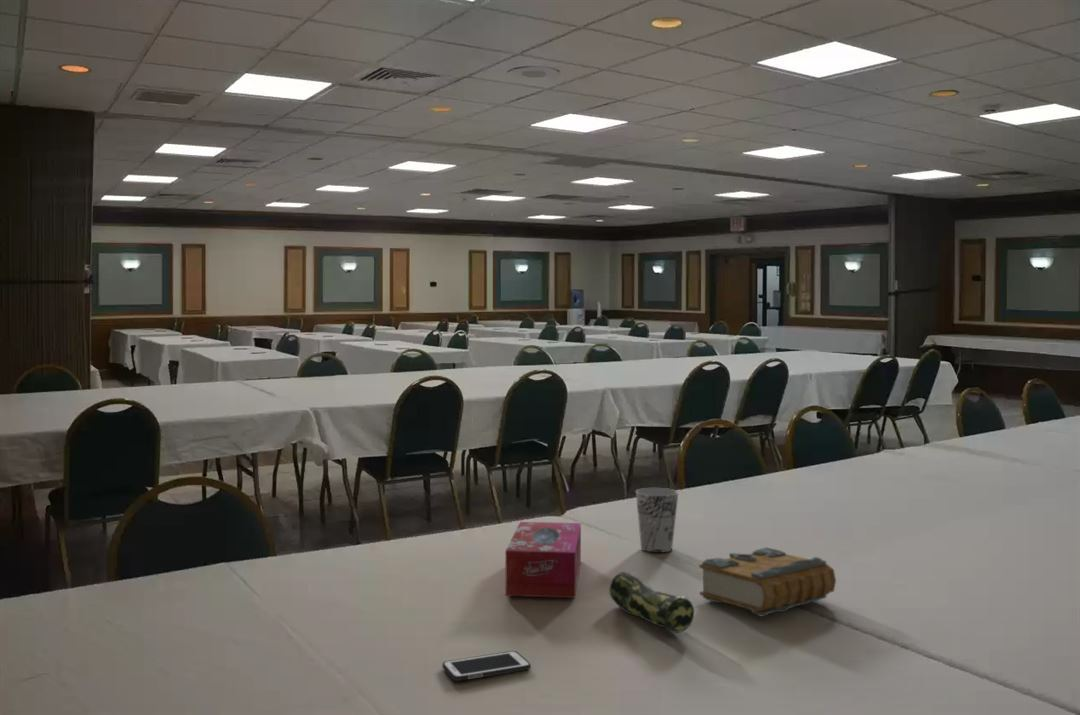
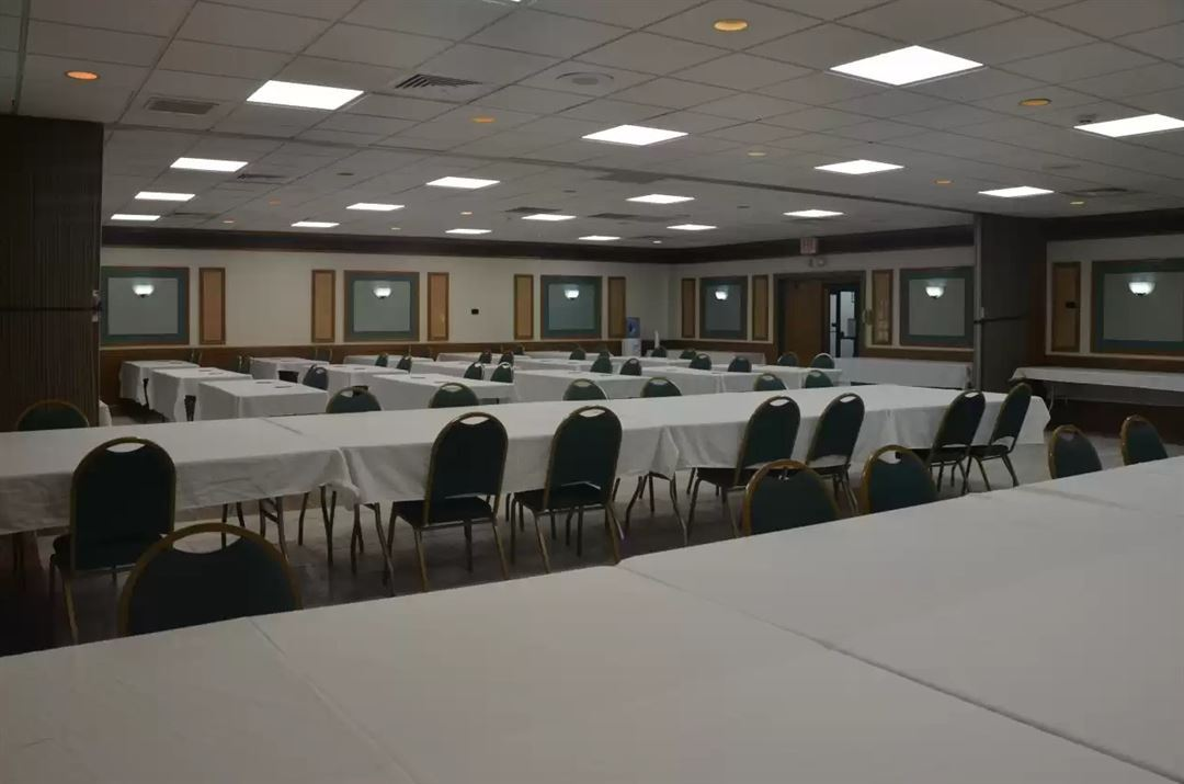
- book [698,546,837,618]
- cup [635,487,679,554]
- pencil case [608,571,695,634]
- cell phone [441,650,532,682]
- tissue box [504,521,582,599]
